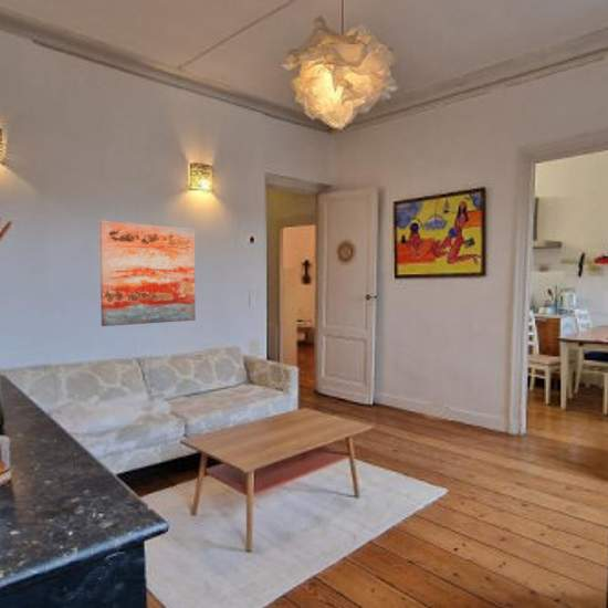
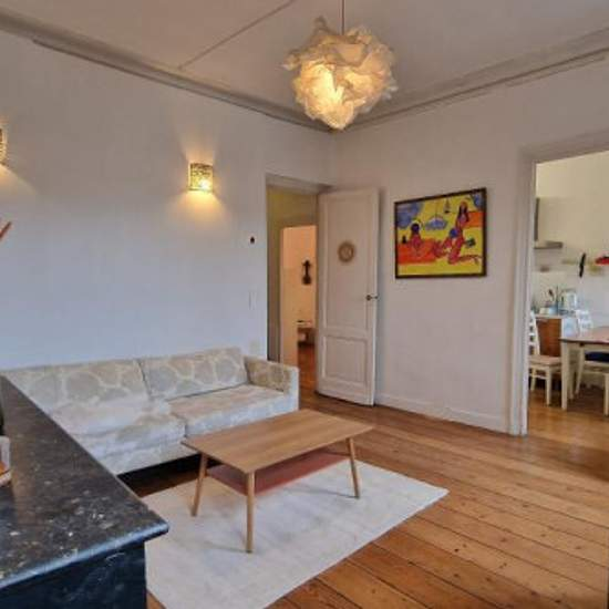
- wall art [98,220,197,327]
